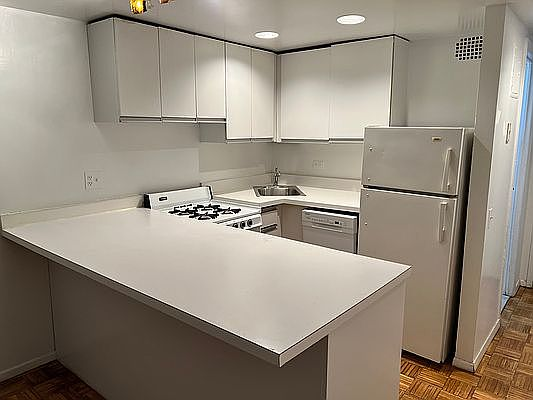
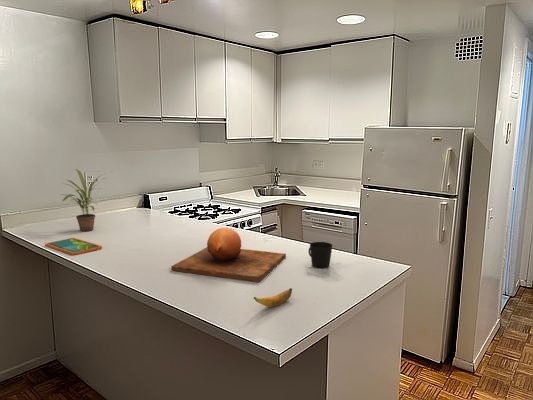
+ tablet [44,237,103,256]
+ banana [253,287,293,308]
+ cup [308,241,333,269]
+ potted plant [59,168,114,232]
+ chopping board [170,227,287,283]
